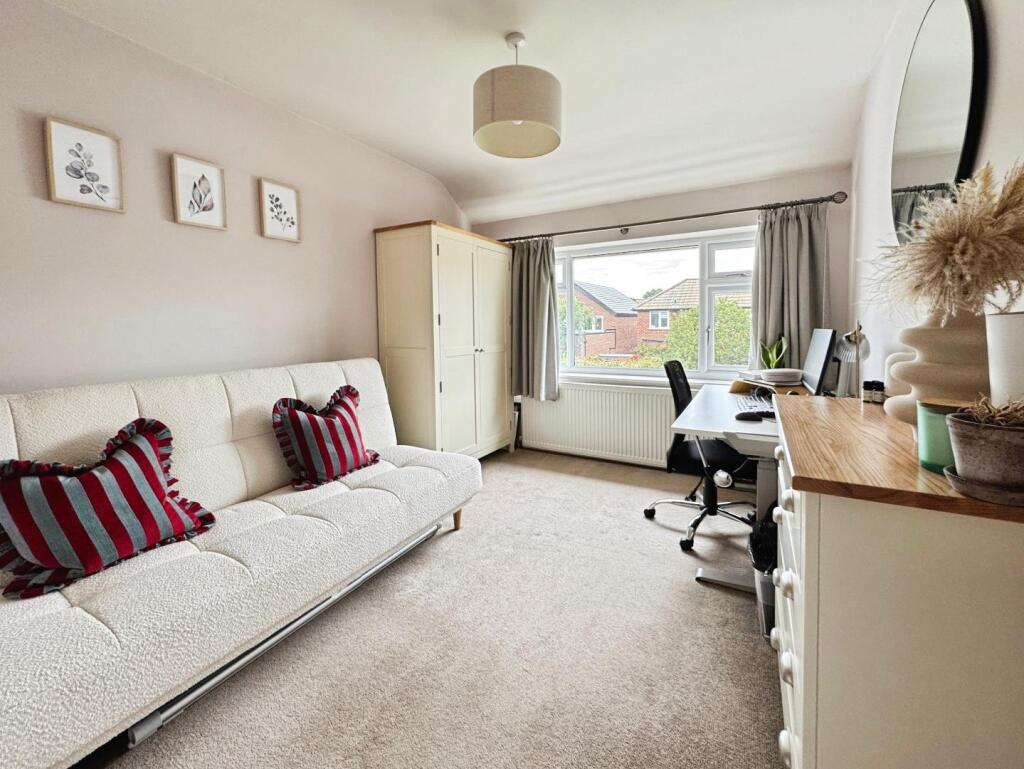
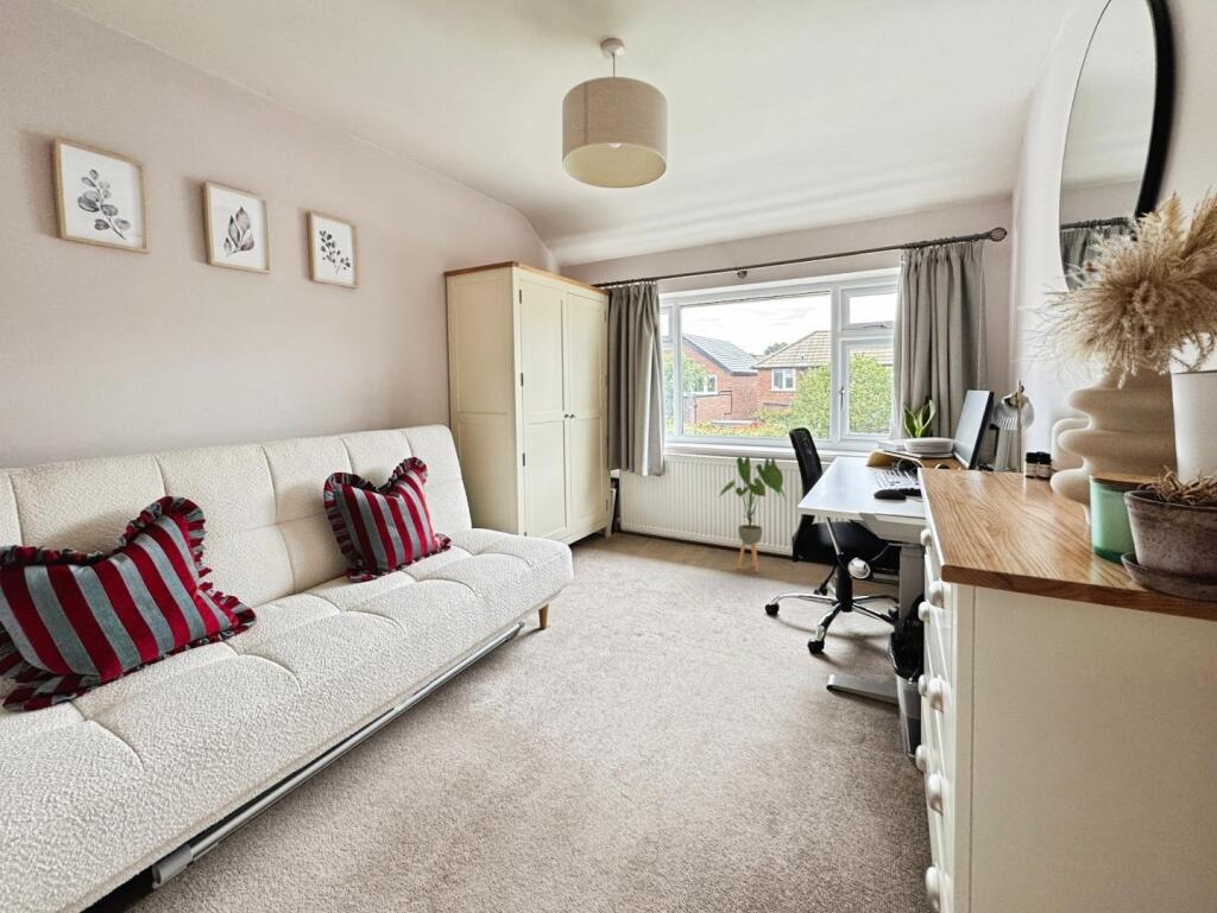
+ house plant [718,456,787,573]
